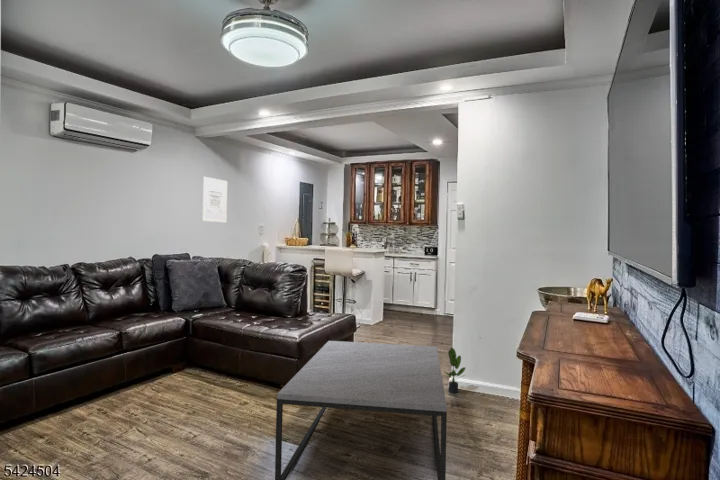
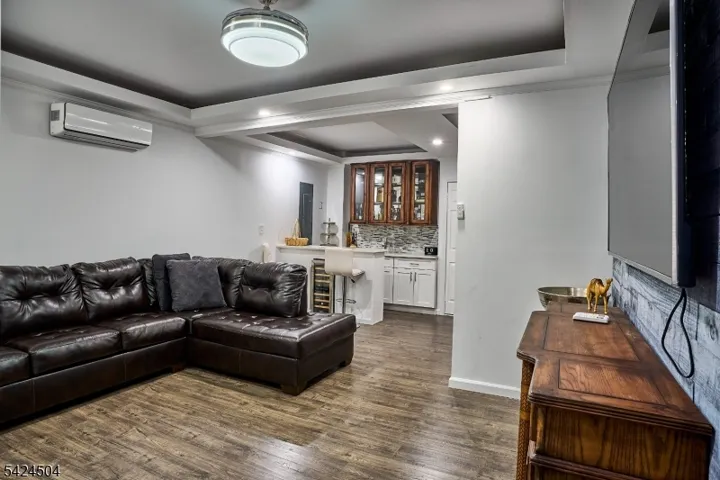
- wall art [201,176,228,224]
- potted plant [444,346,467,394]
- coffee table [274,340,448,480]
